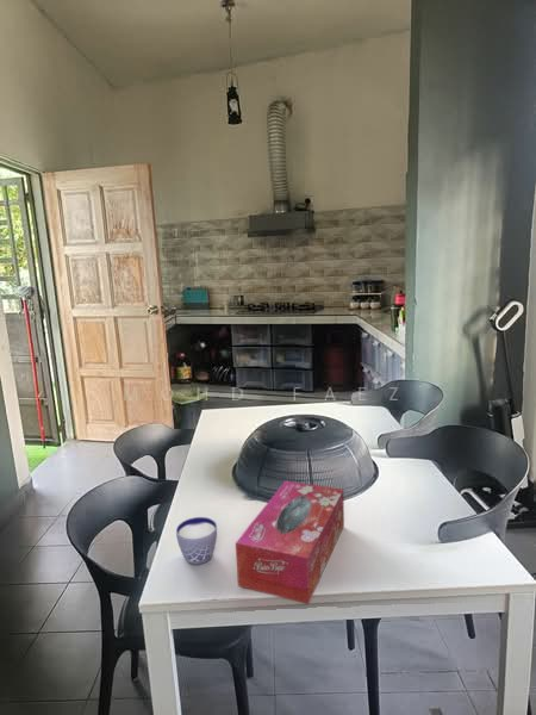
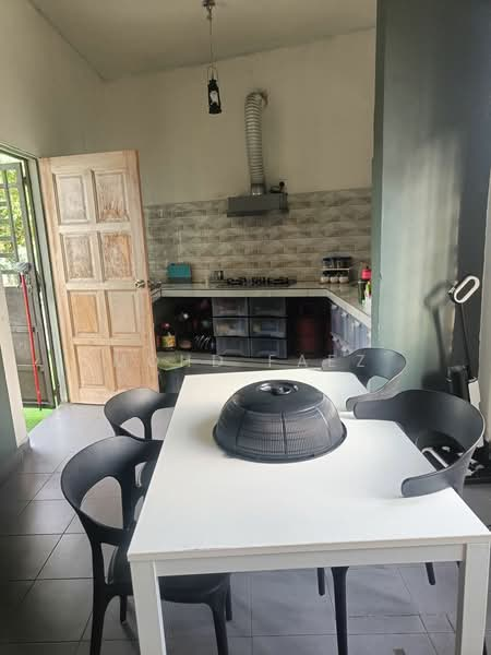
- tissue box [235,480,345,605]
- cup [175,516,218,566]
